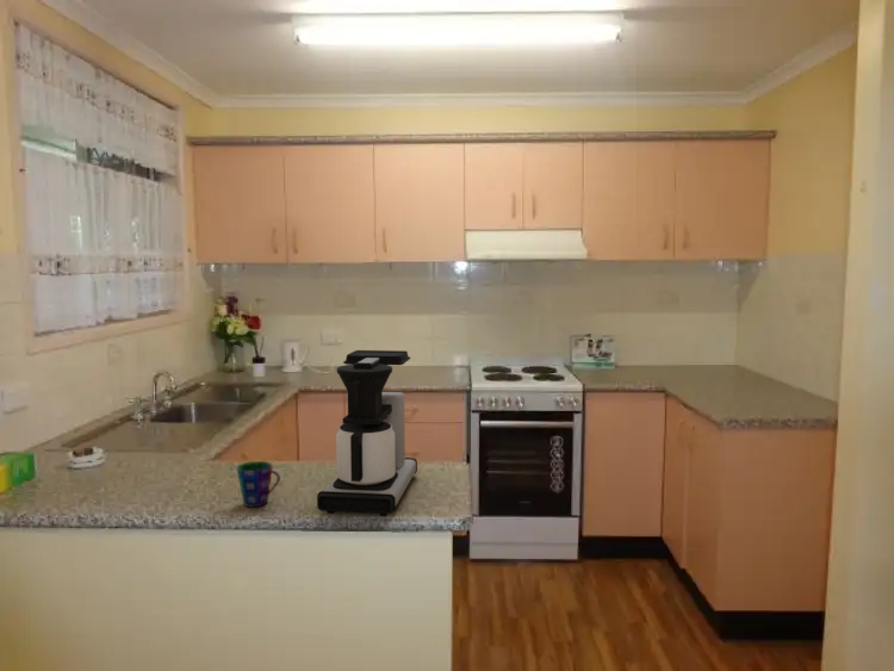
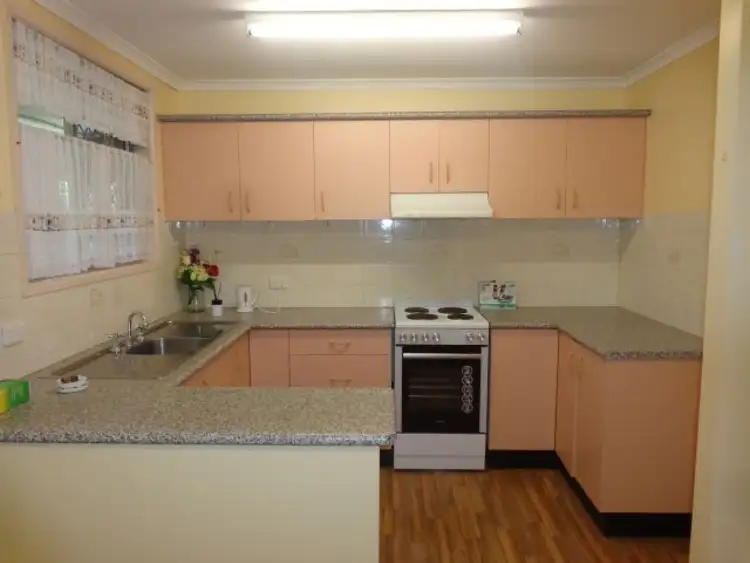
- coffee maker [316,349,418,517]
- cup [235,460,281,508]
